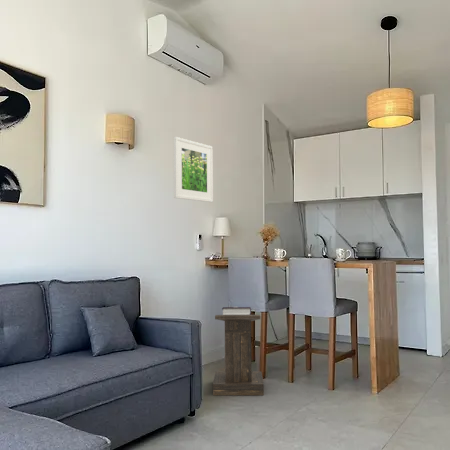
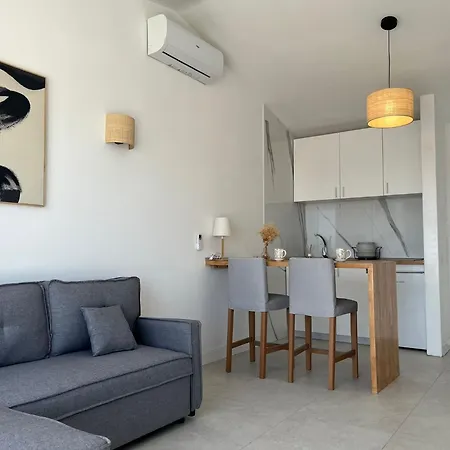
- lectern [212,306,265,396]
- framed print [173,136,214,203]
